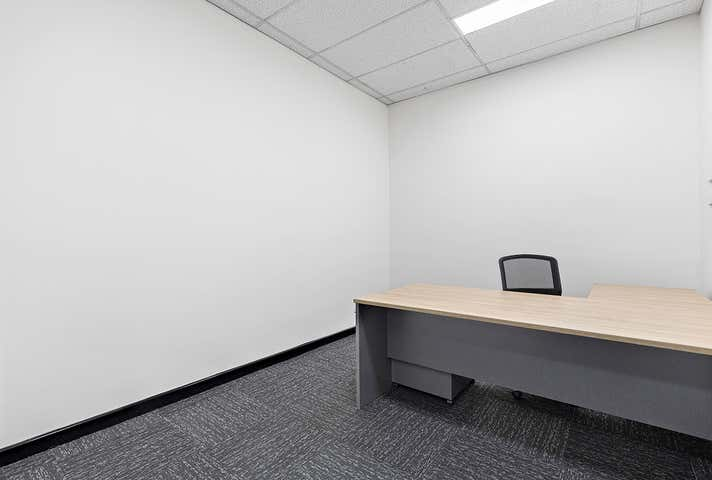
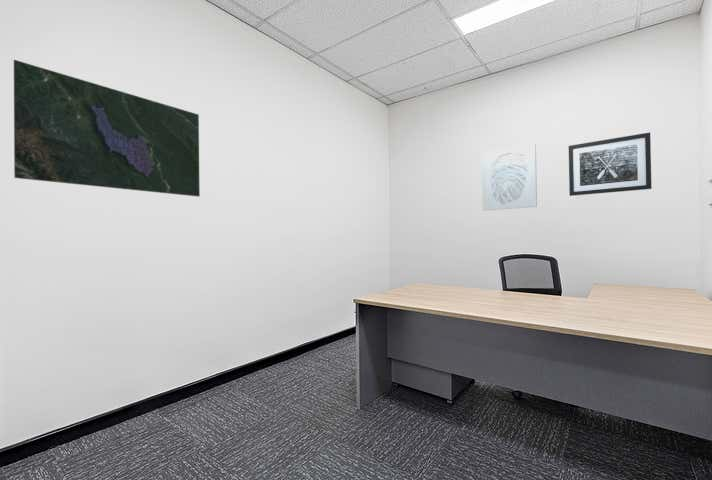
+ wall art [568,132,653,197]
+ map [13,59,201,198]
+ wall art [481,143,538,212]
